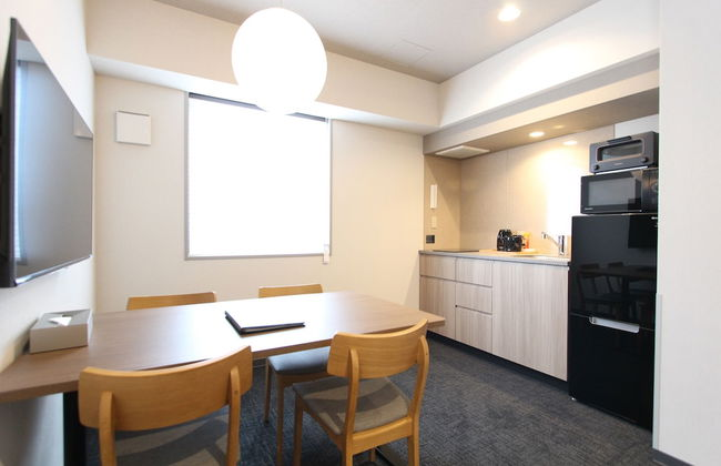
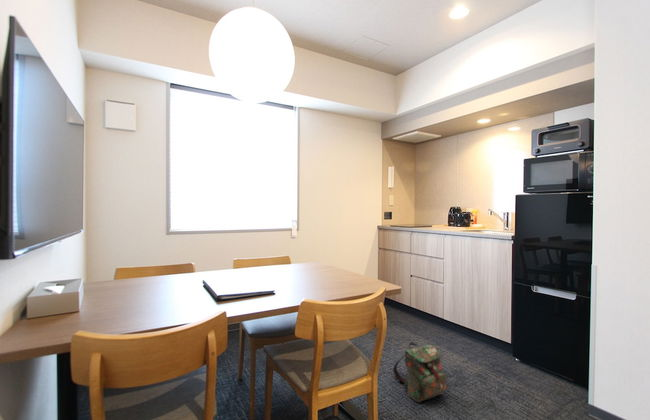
+ backpack [392,342,448,404]
